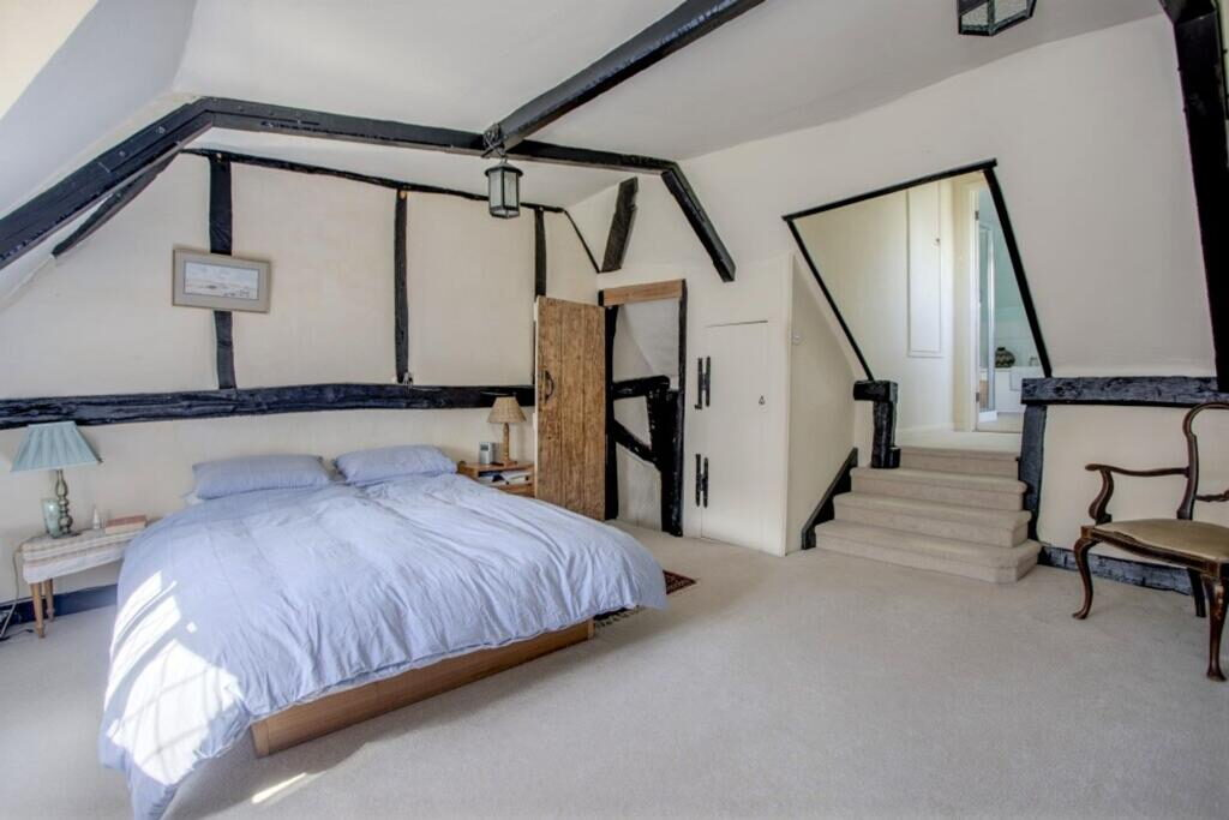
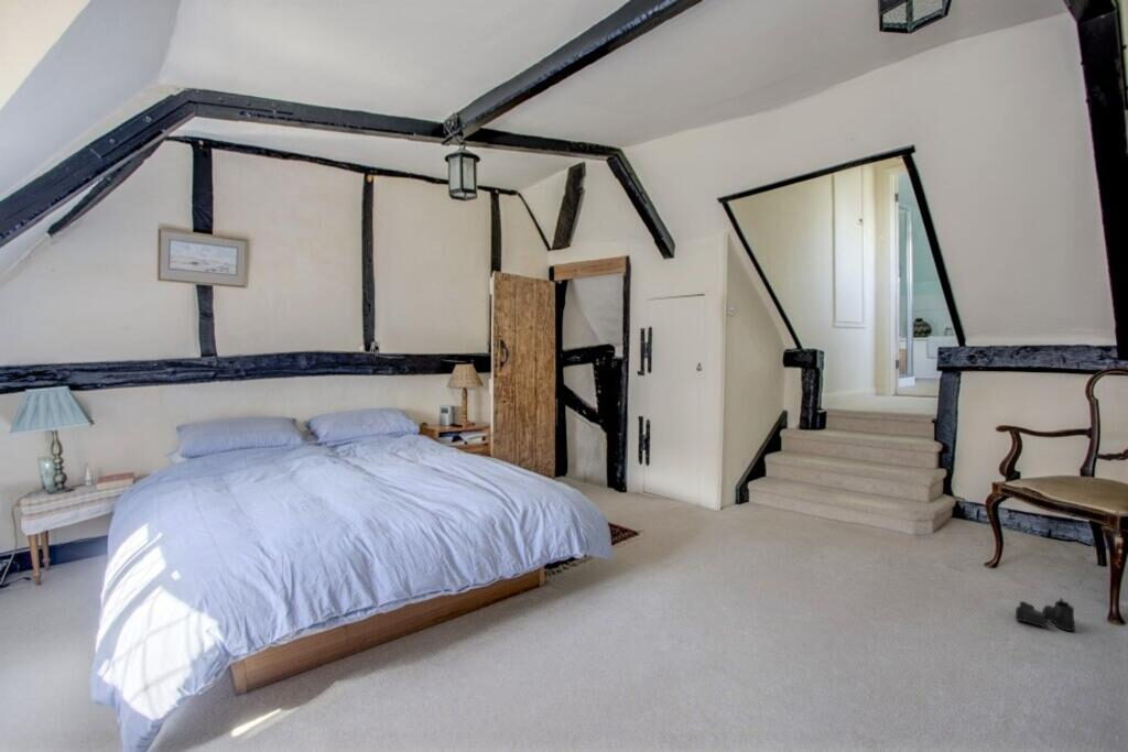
+ boots [1015,597,1076,632]
